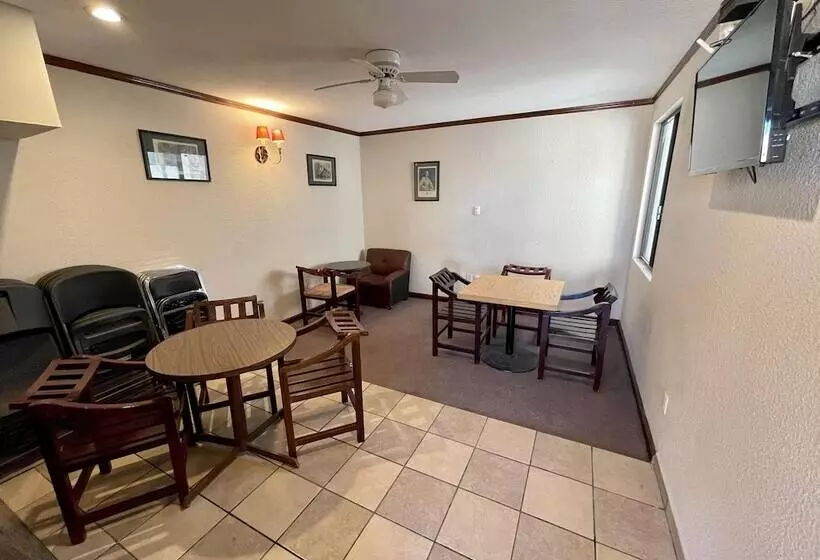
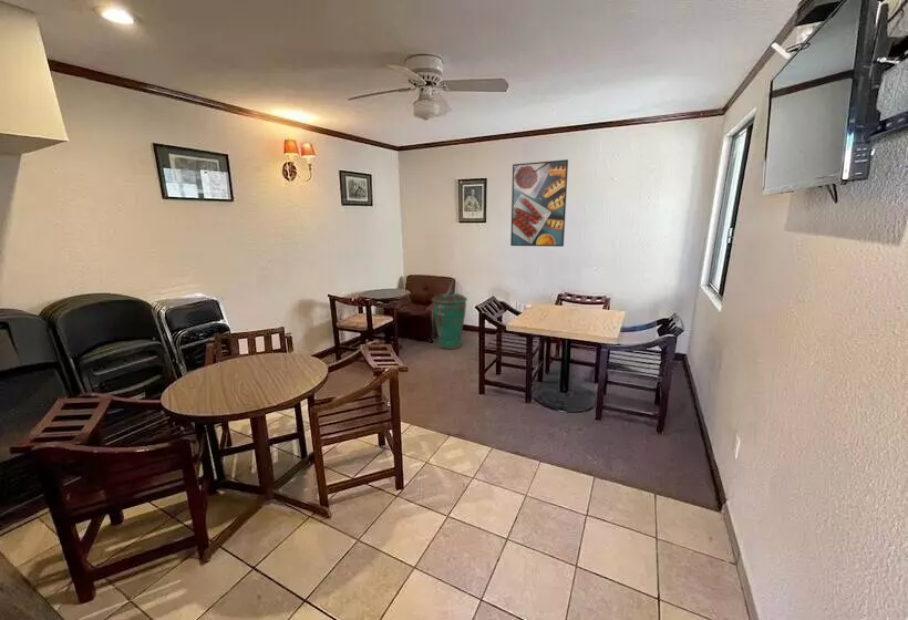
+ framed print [509,158,569,248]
+ trash can [431,290,468,350]
